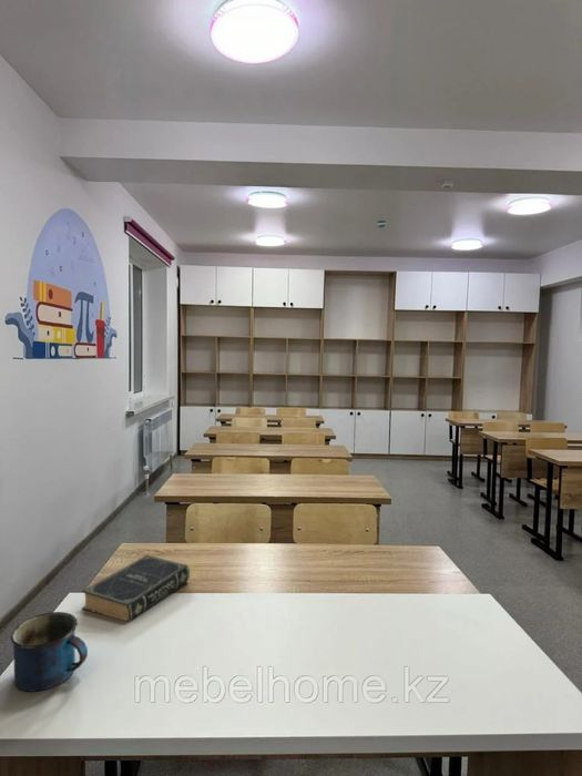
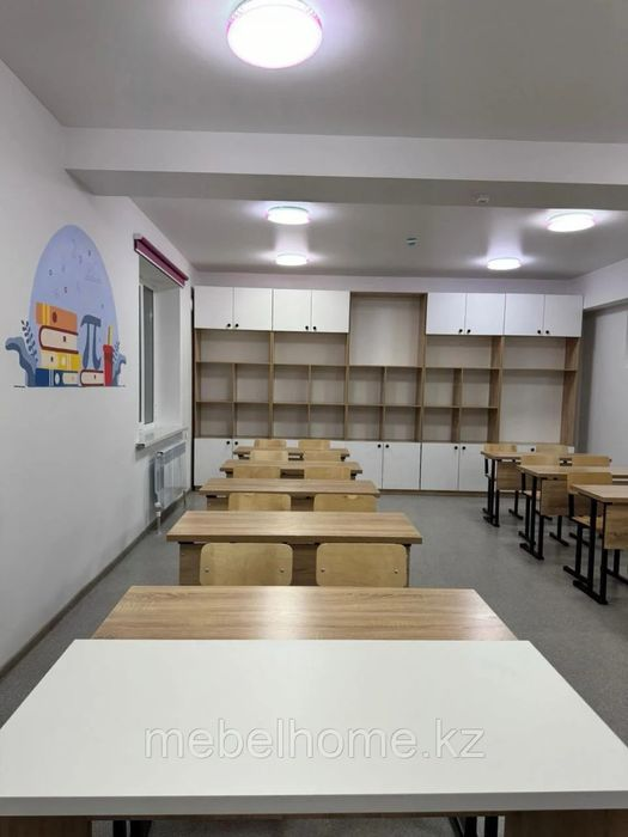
- mug [10,611,89,693]
- book [81,554,191,623]
